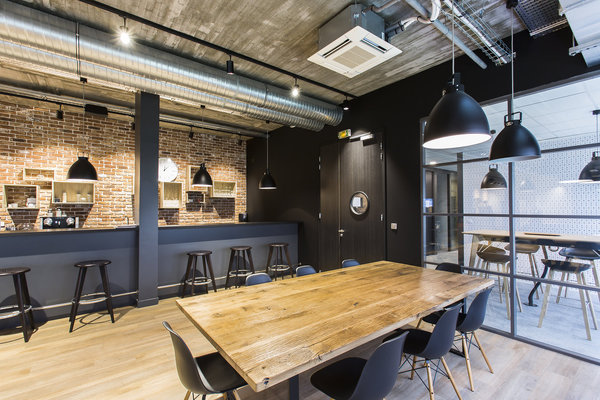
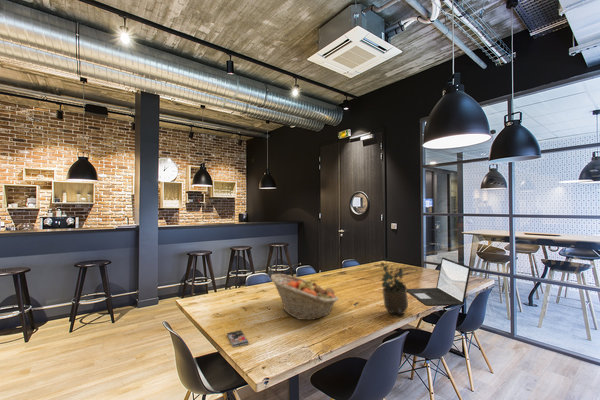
+ smartphone [226,329,250,348]
+ laptop [406,257,472,306]
+ potted plant [374,257,411,316]
+ fruit basket [270,273,340,321]
